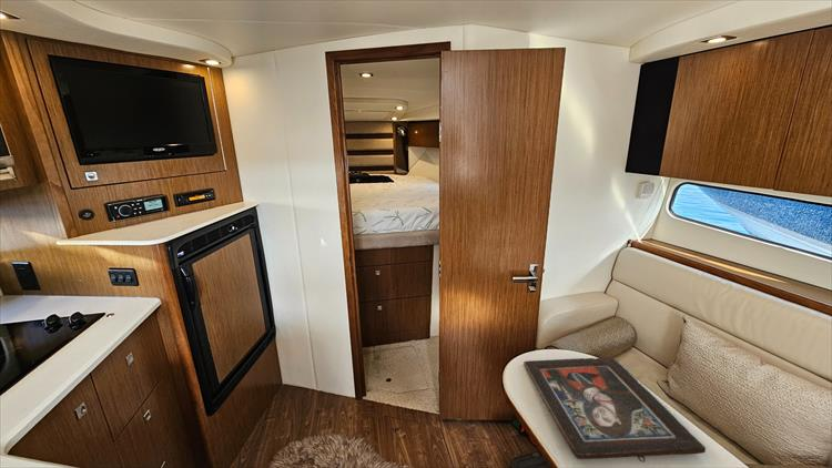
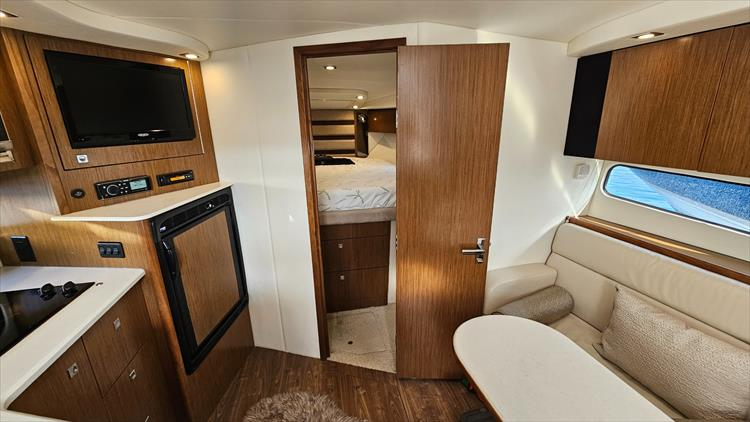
- religious icon [522,357,707,464]
